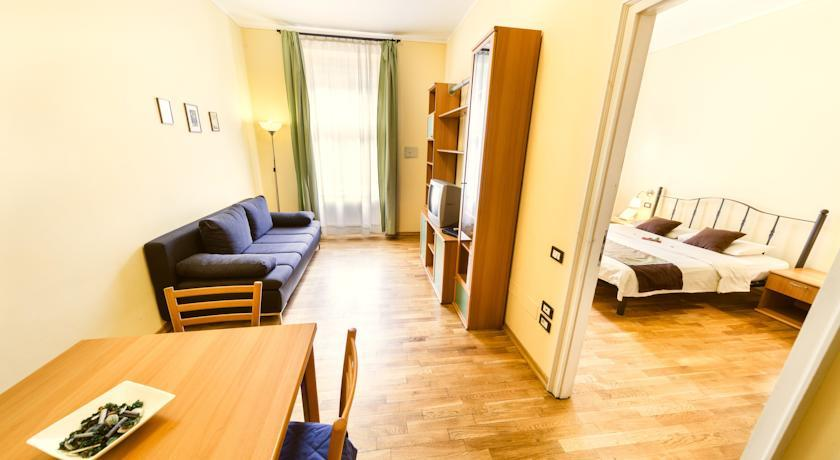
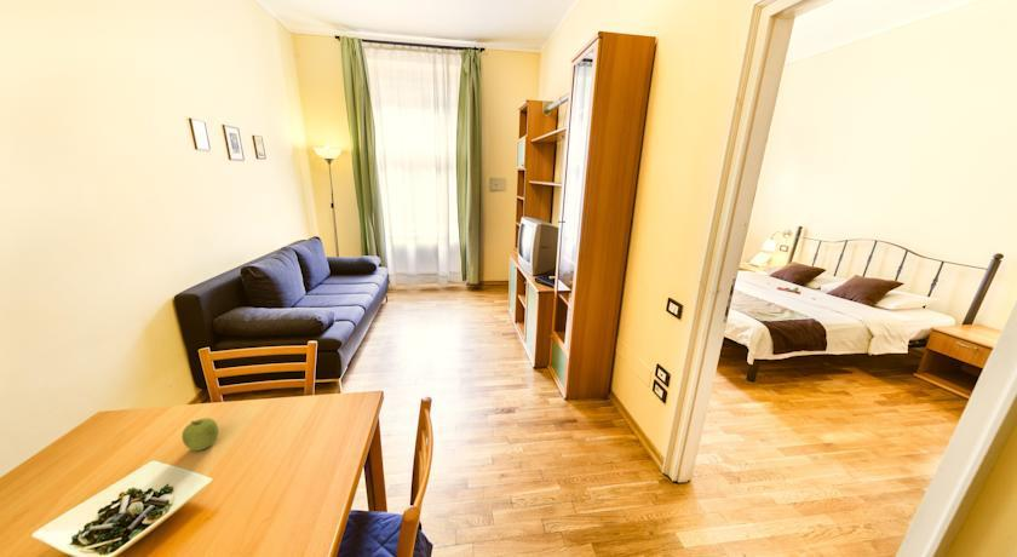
+ fruit [180,417,220,452]
